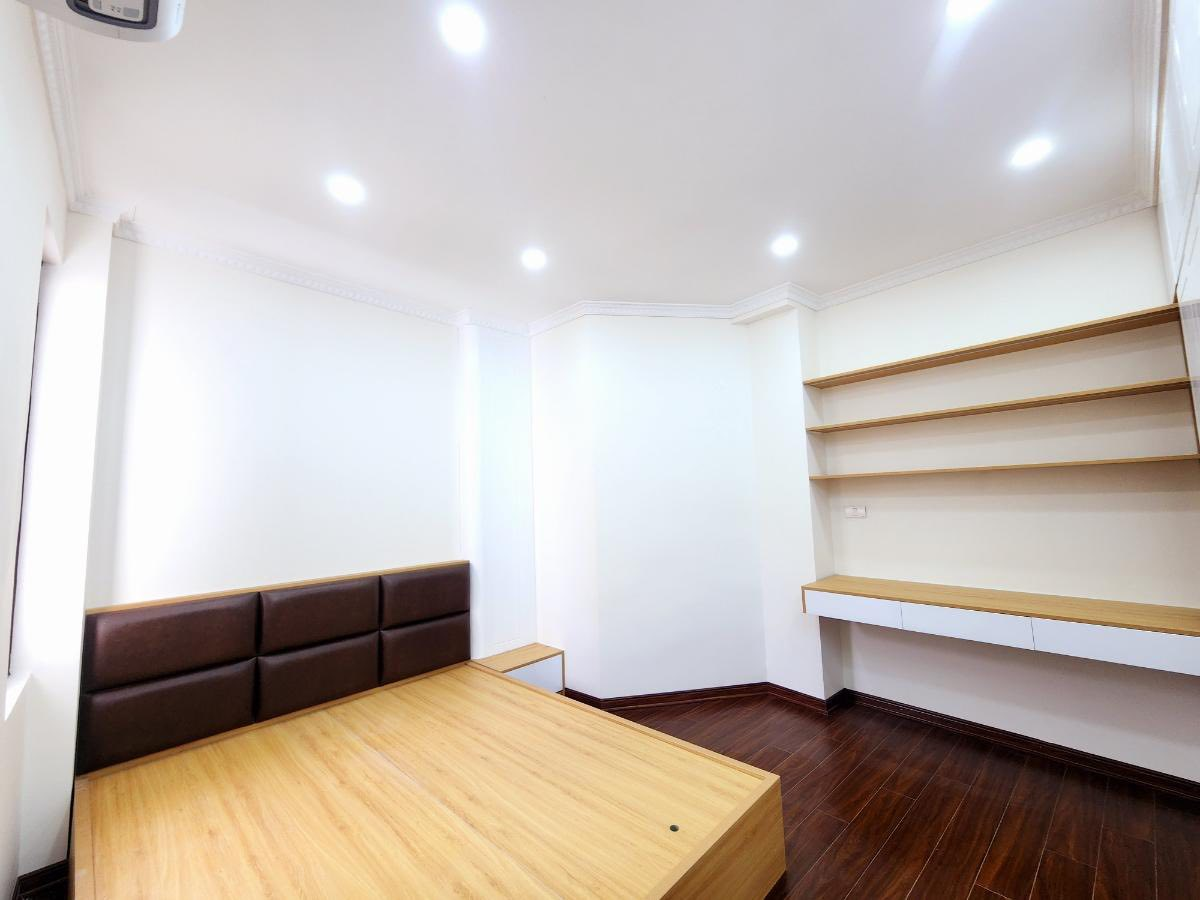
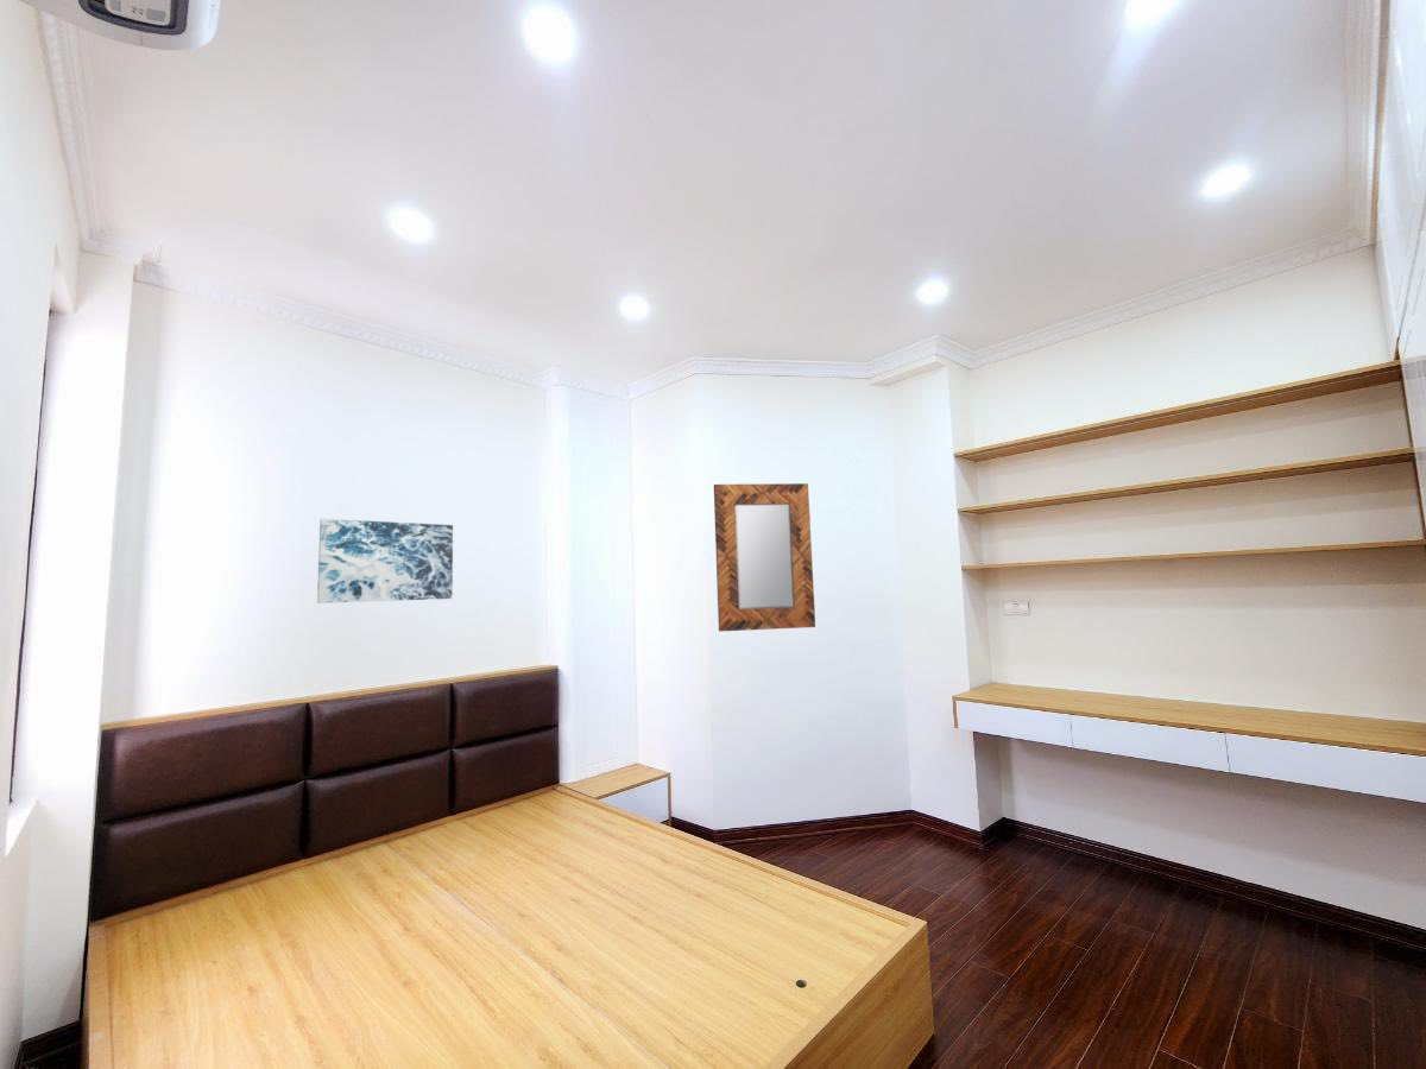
+ wall art [316,518,454,605]
+ home mirror [713,482,816,632]
